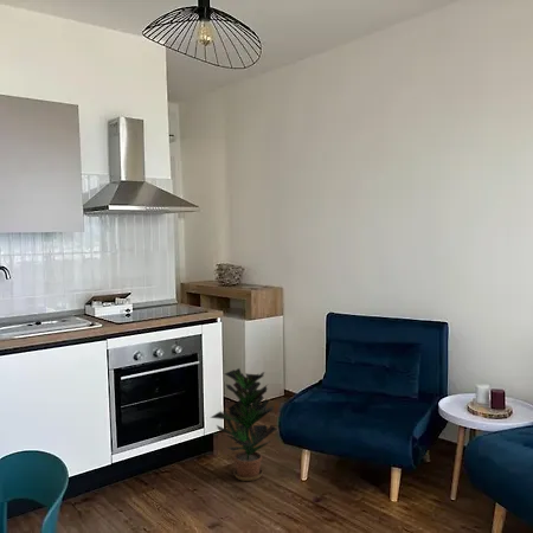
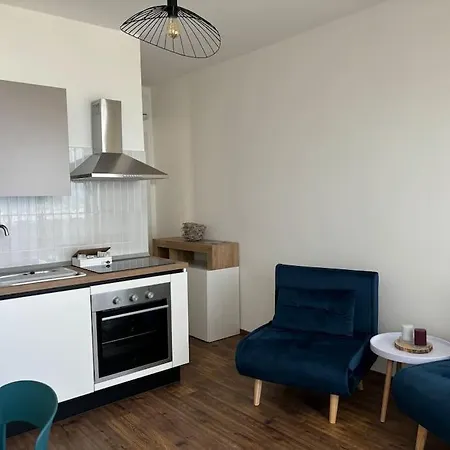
- potted plant [208,367,278,482]
